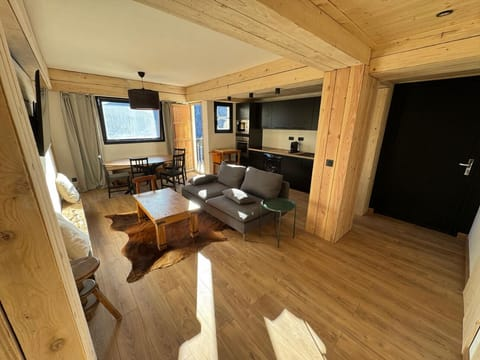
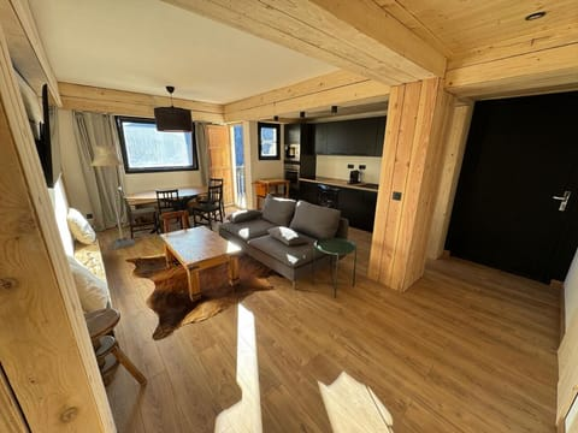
+ floor lamp [89,144,137,250]
